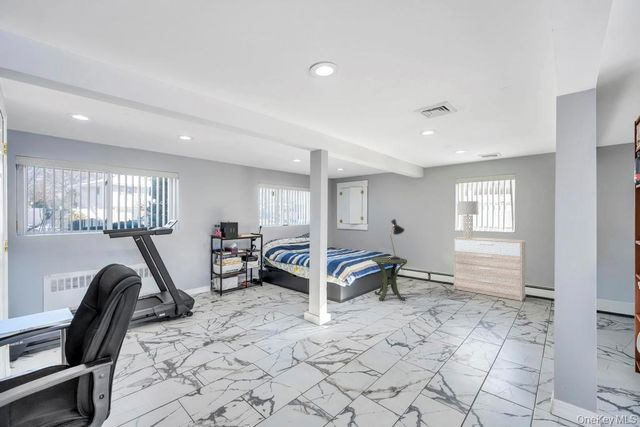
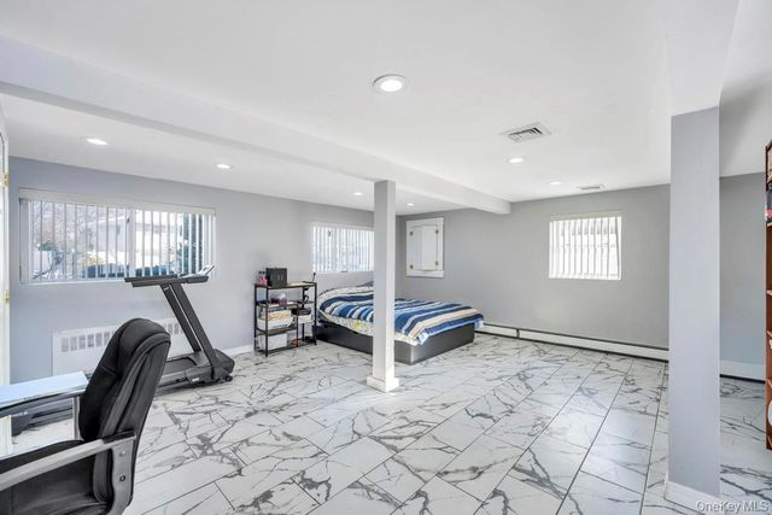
- lamp [389,218,406,260]
- sideboard [453,236,527,302]
- lamp [457,200,480,238]
- side table [371,256,408,302]
